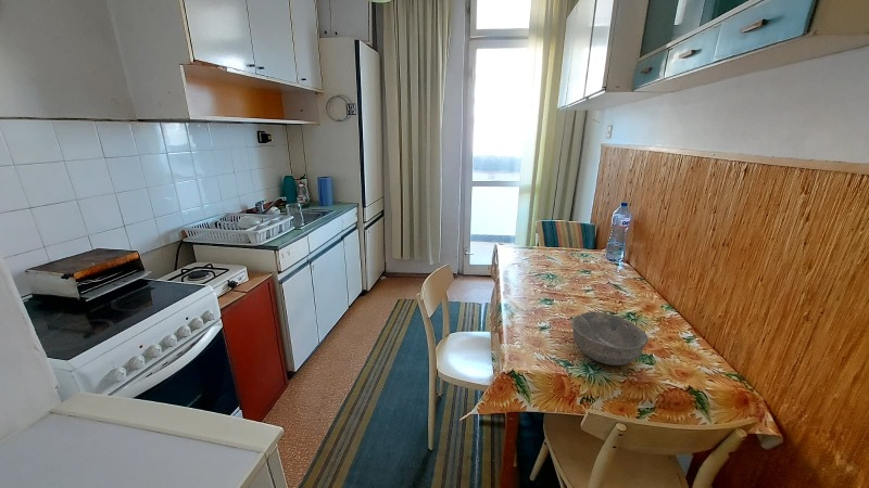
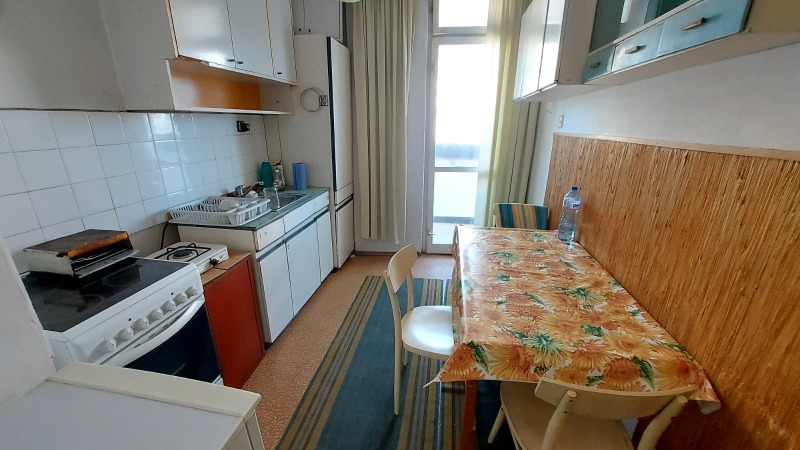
- bowl [570,311,650,367]
